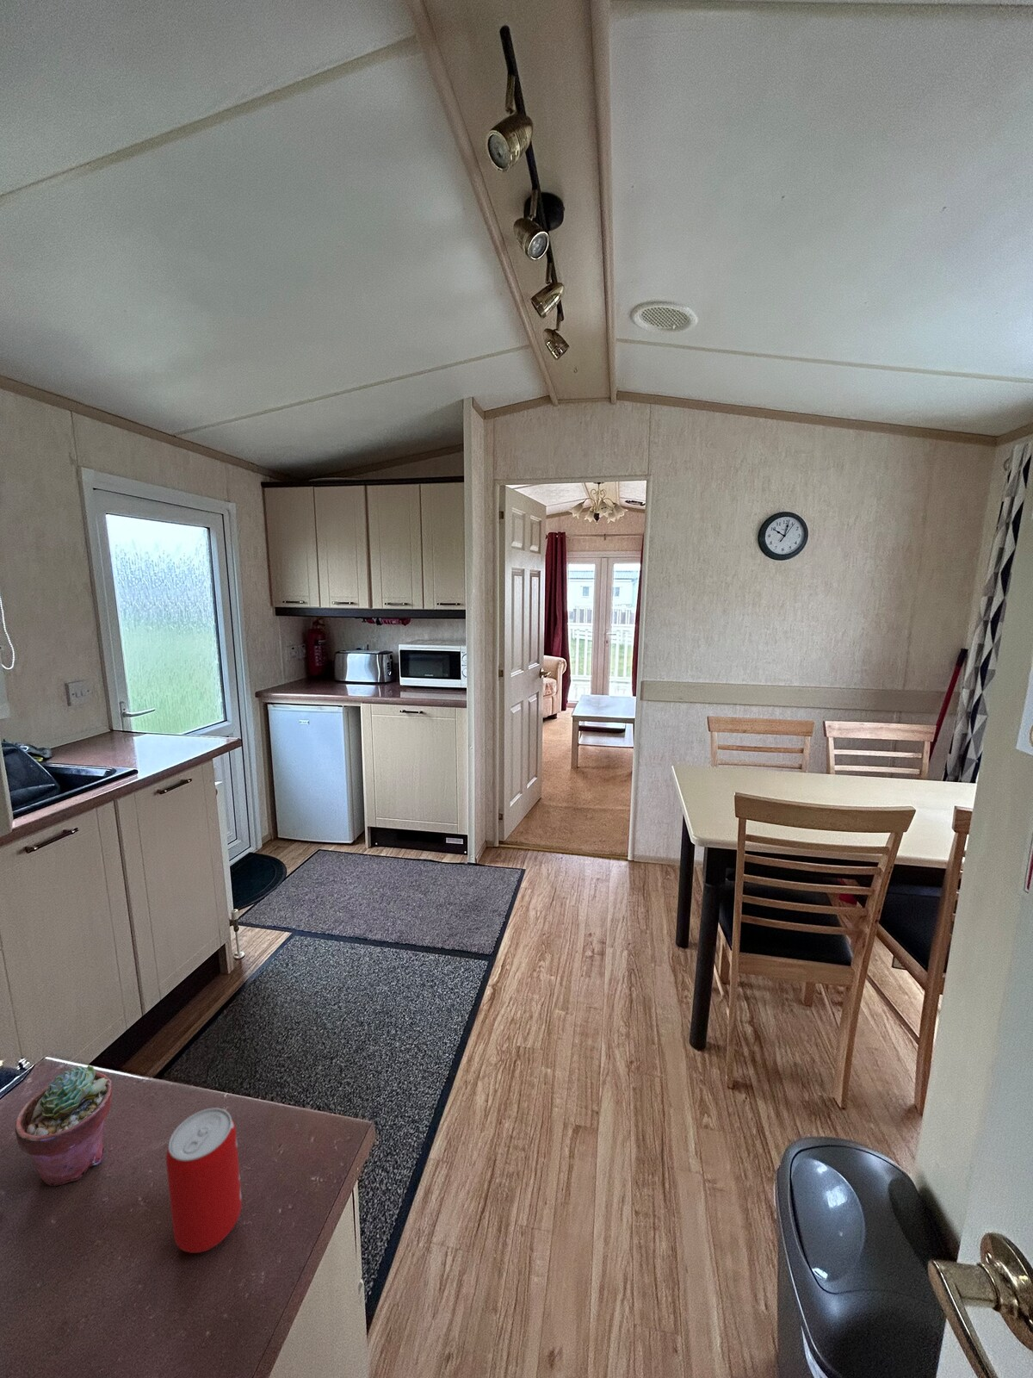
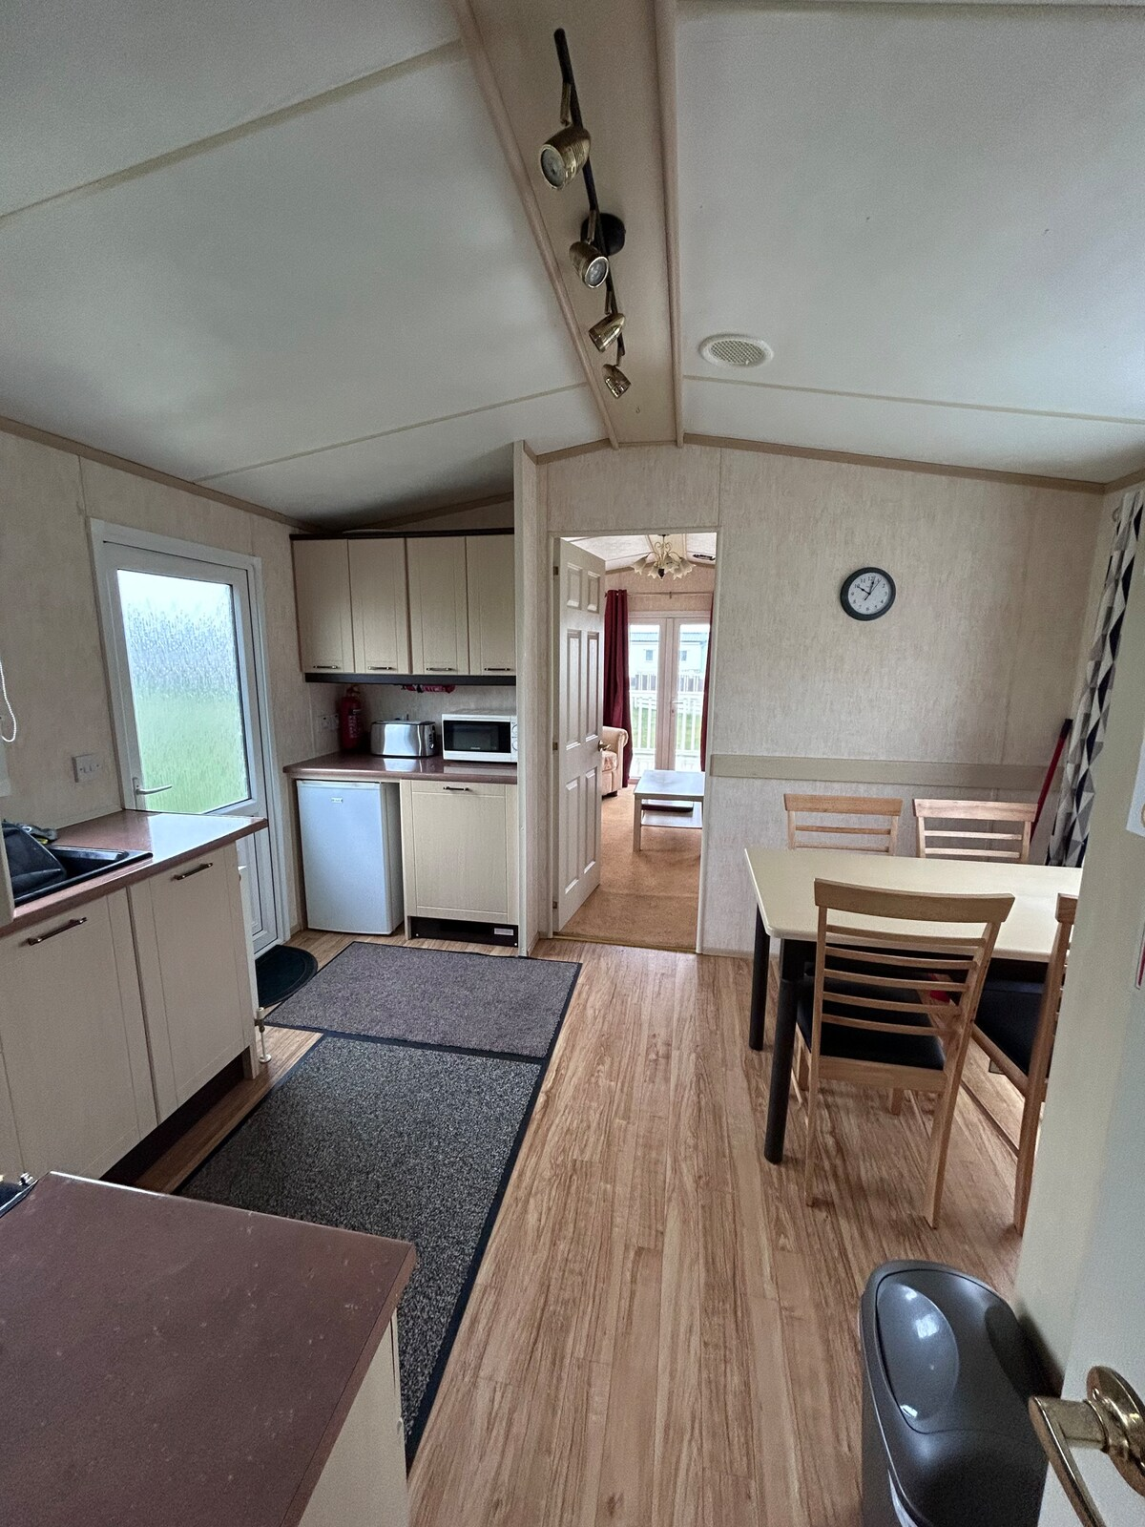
- beverage can [165,1108,243,1254]
- potted succulent [14,1064,114,1187]
